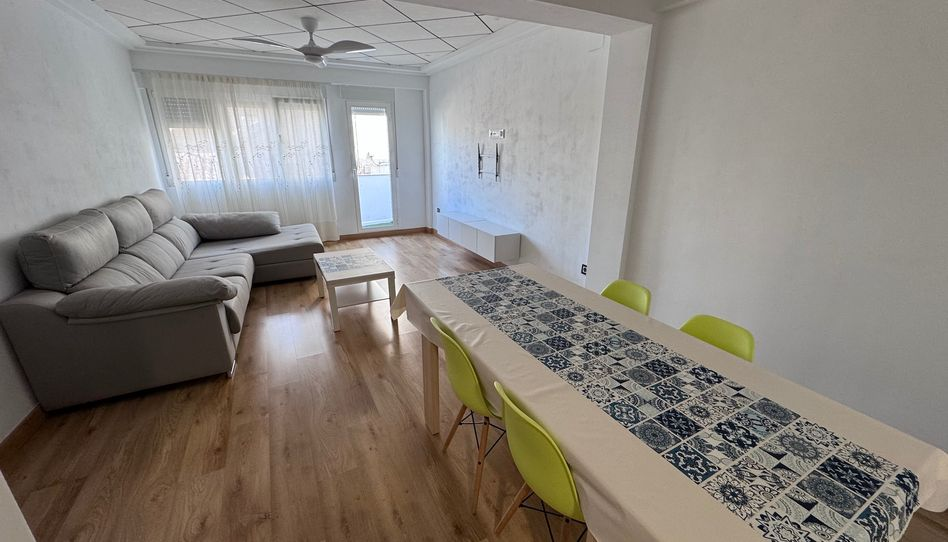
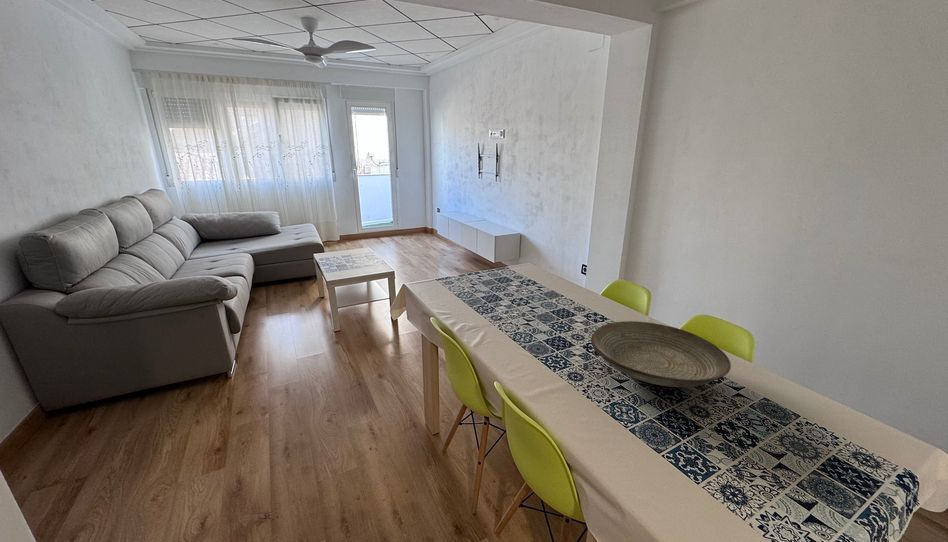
+ decorative bowl [590,320,732,388]
